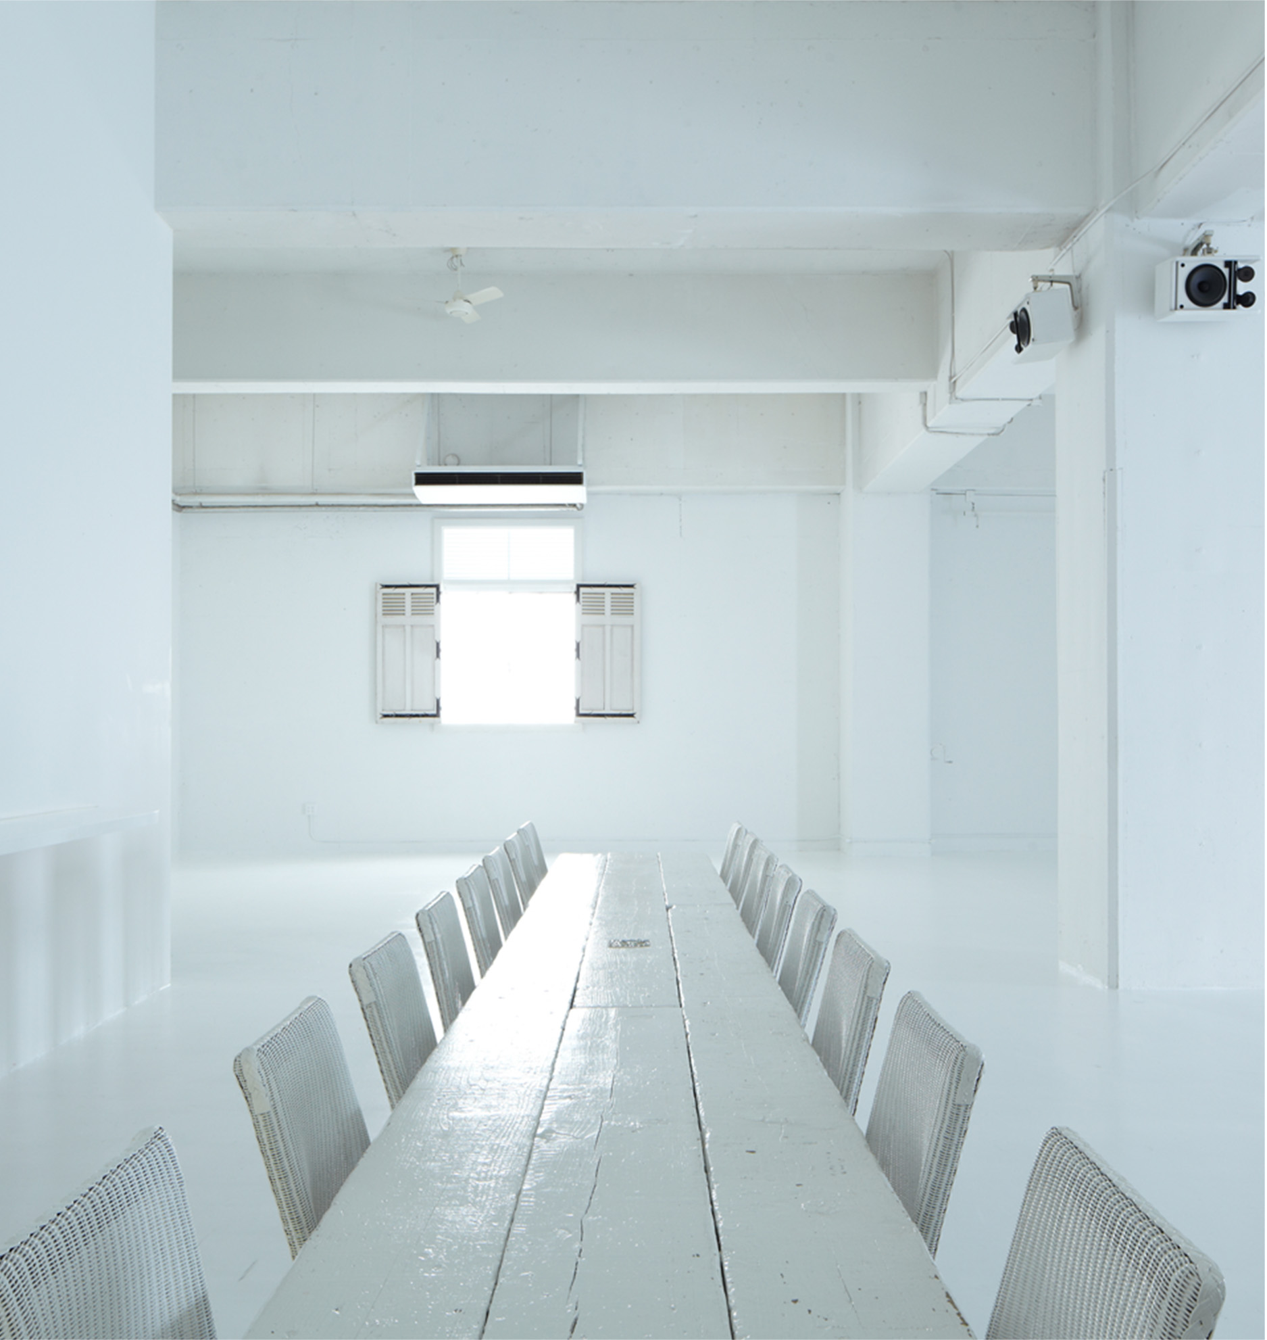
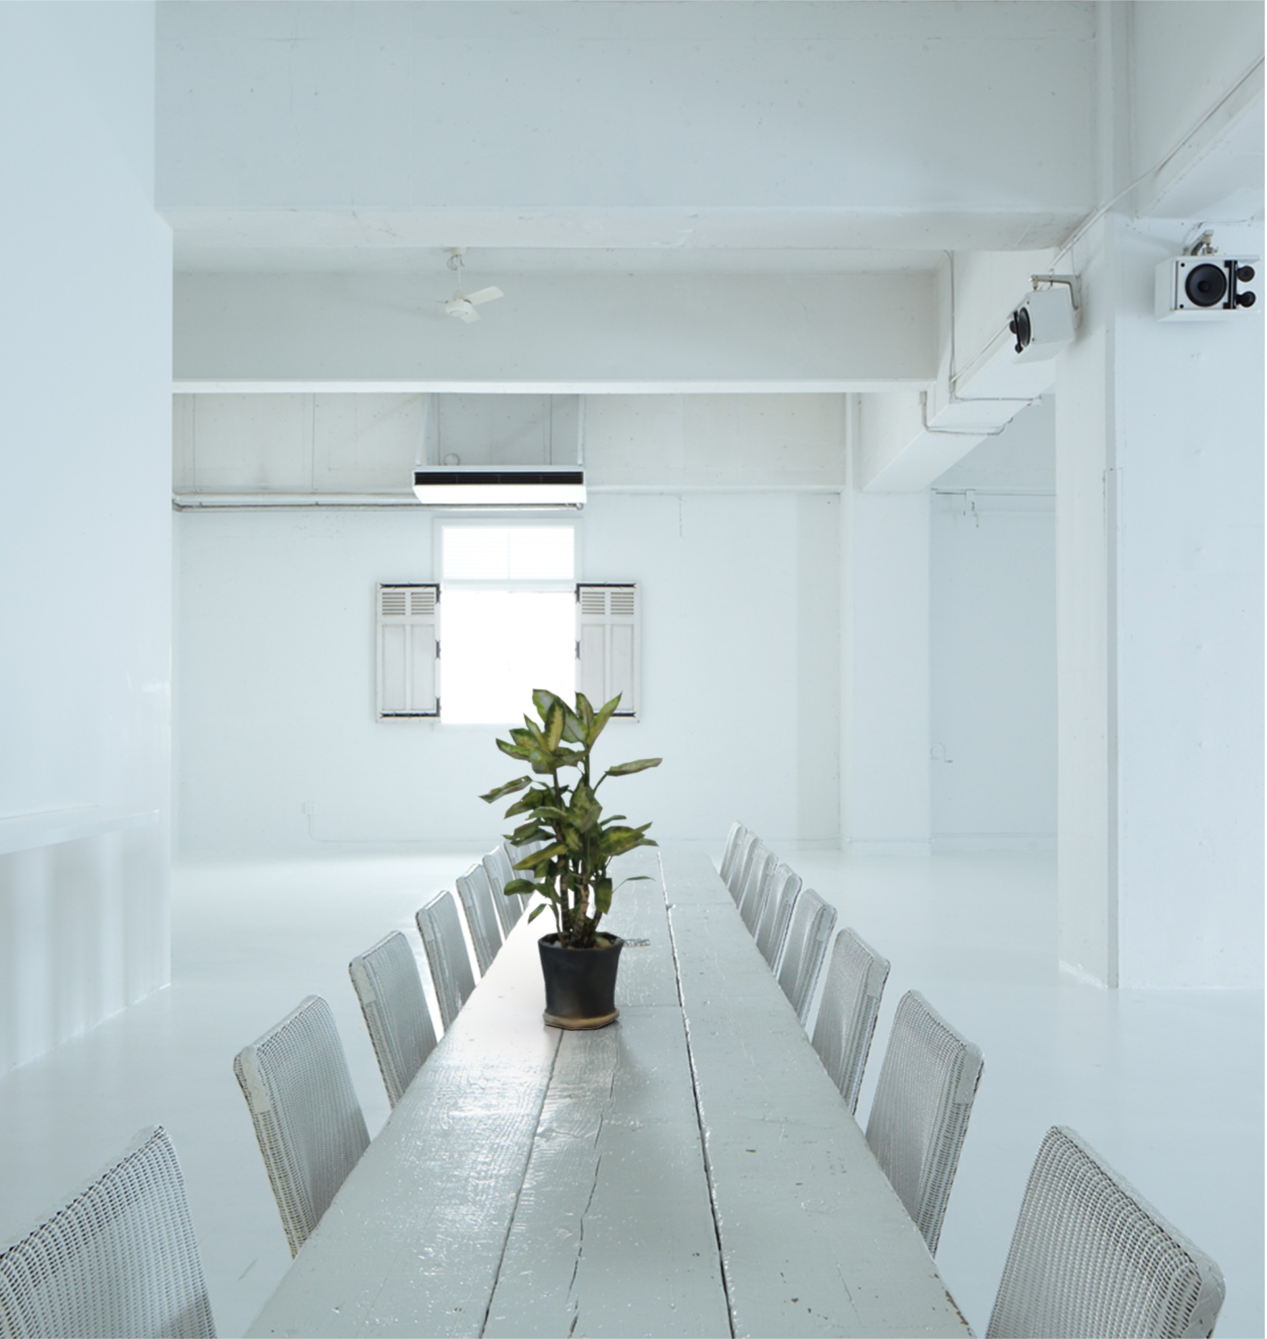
+ potted plant [476,688,664,1031]
